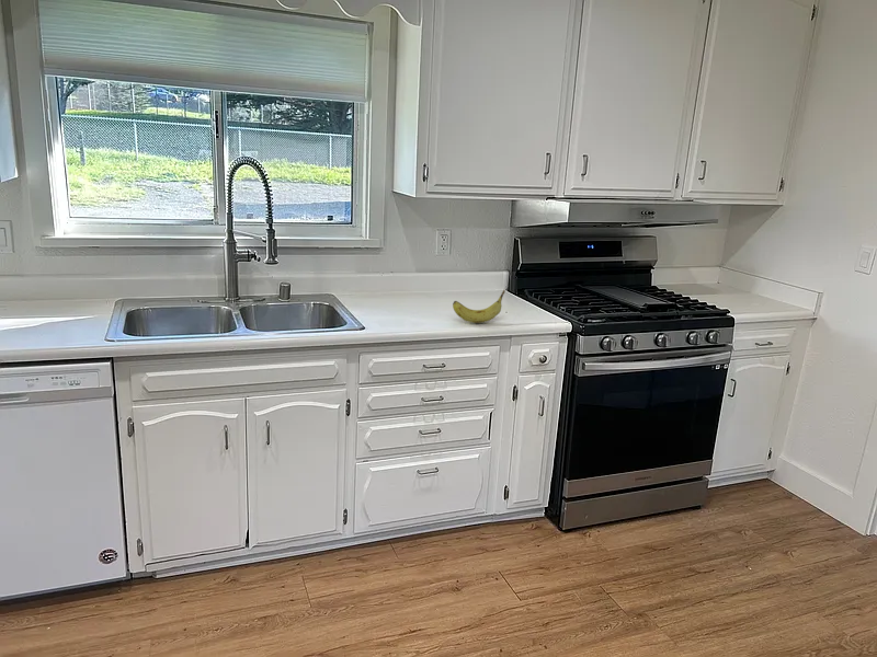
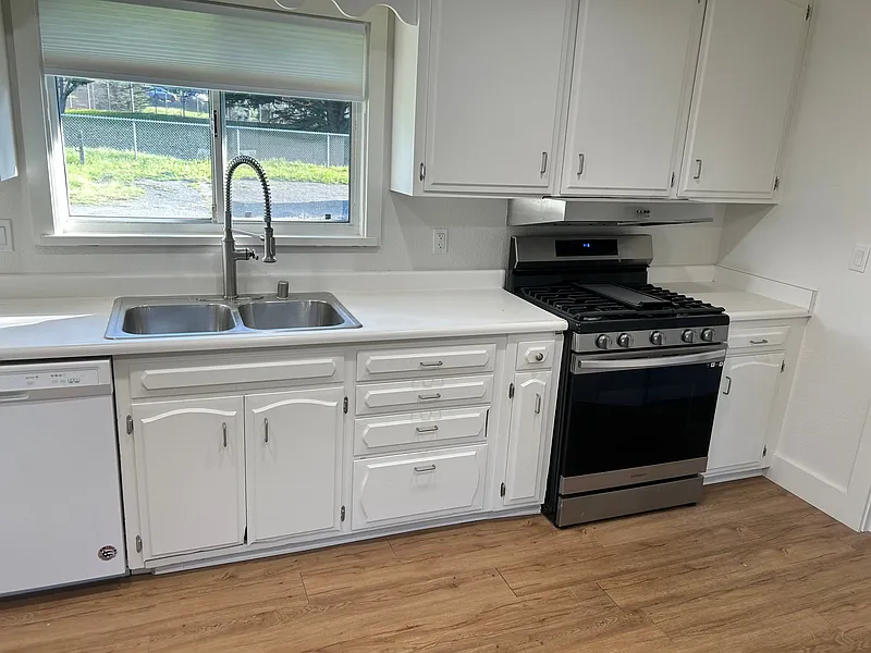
- fruit [452,287,506,324]
